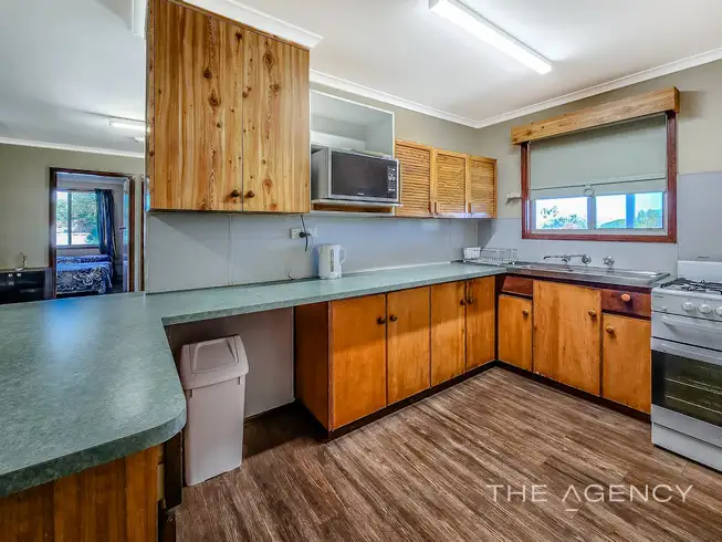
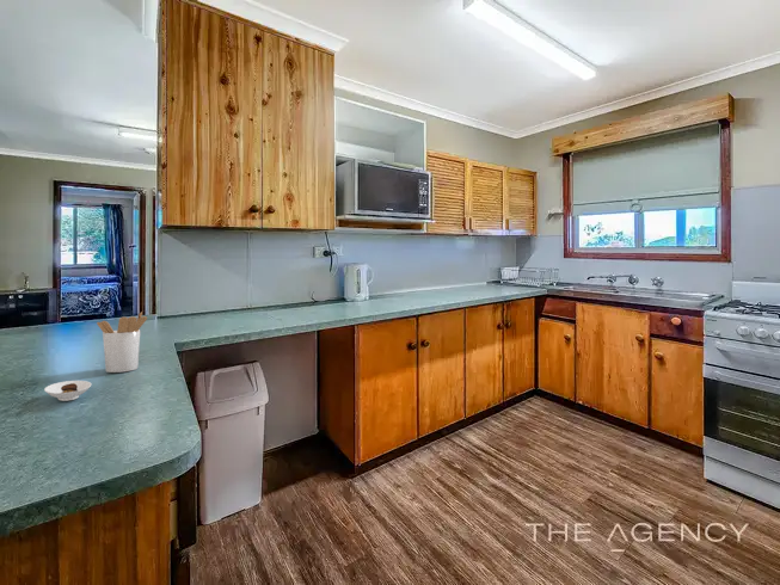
+ utensil holder [96,312,148,374]
+ saucer [43,380,92,402]
